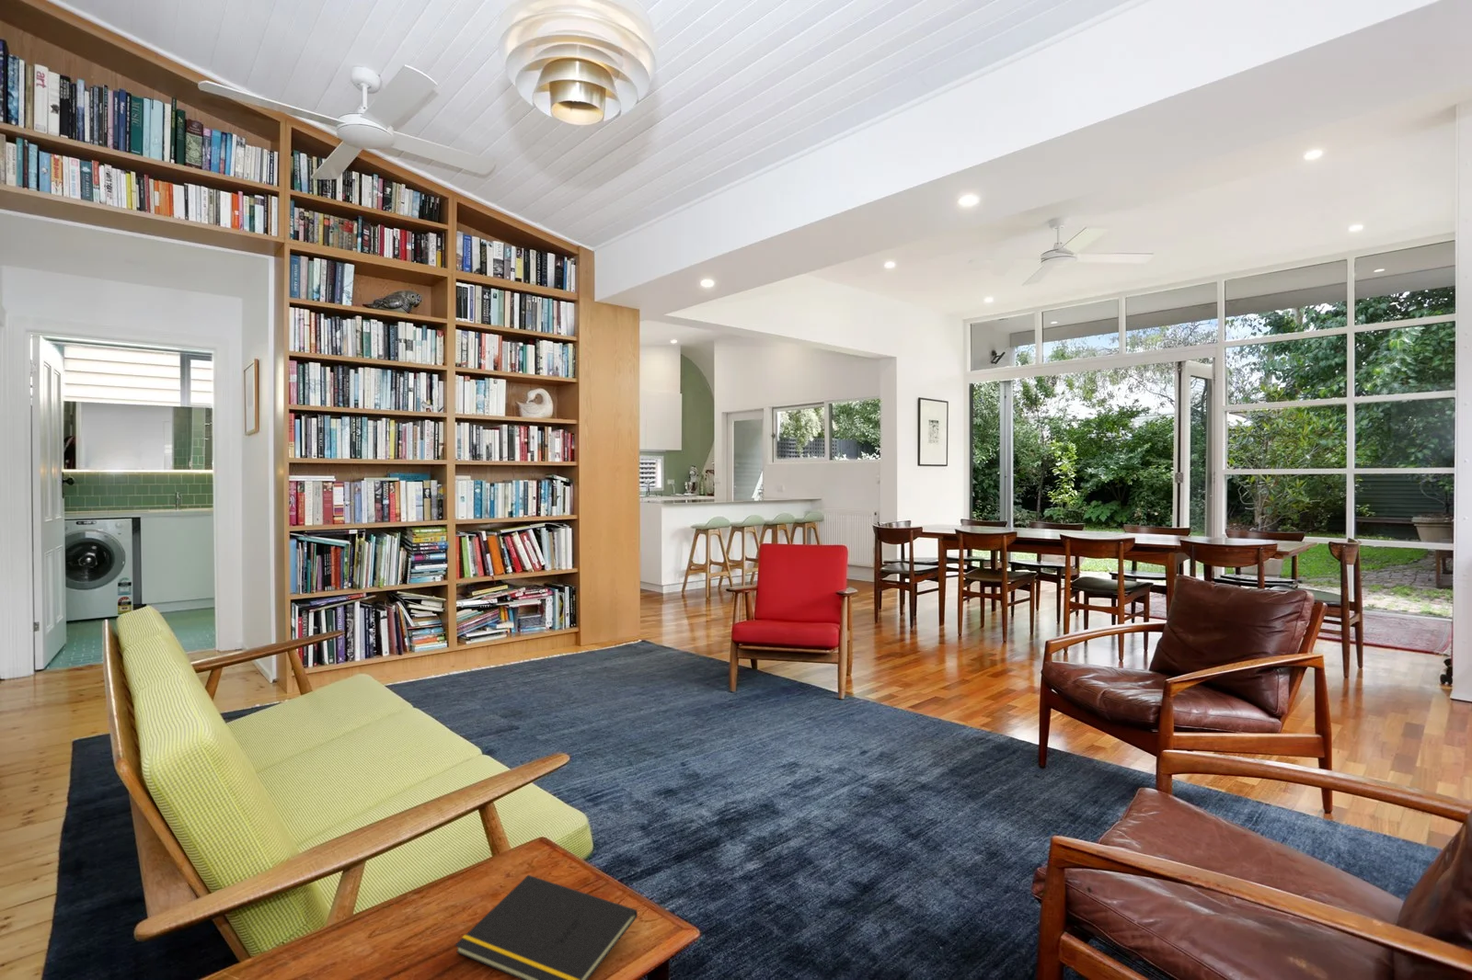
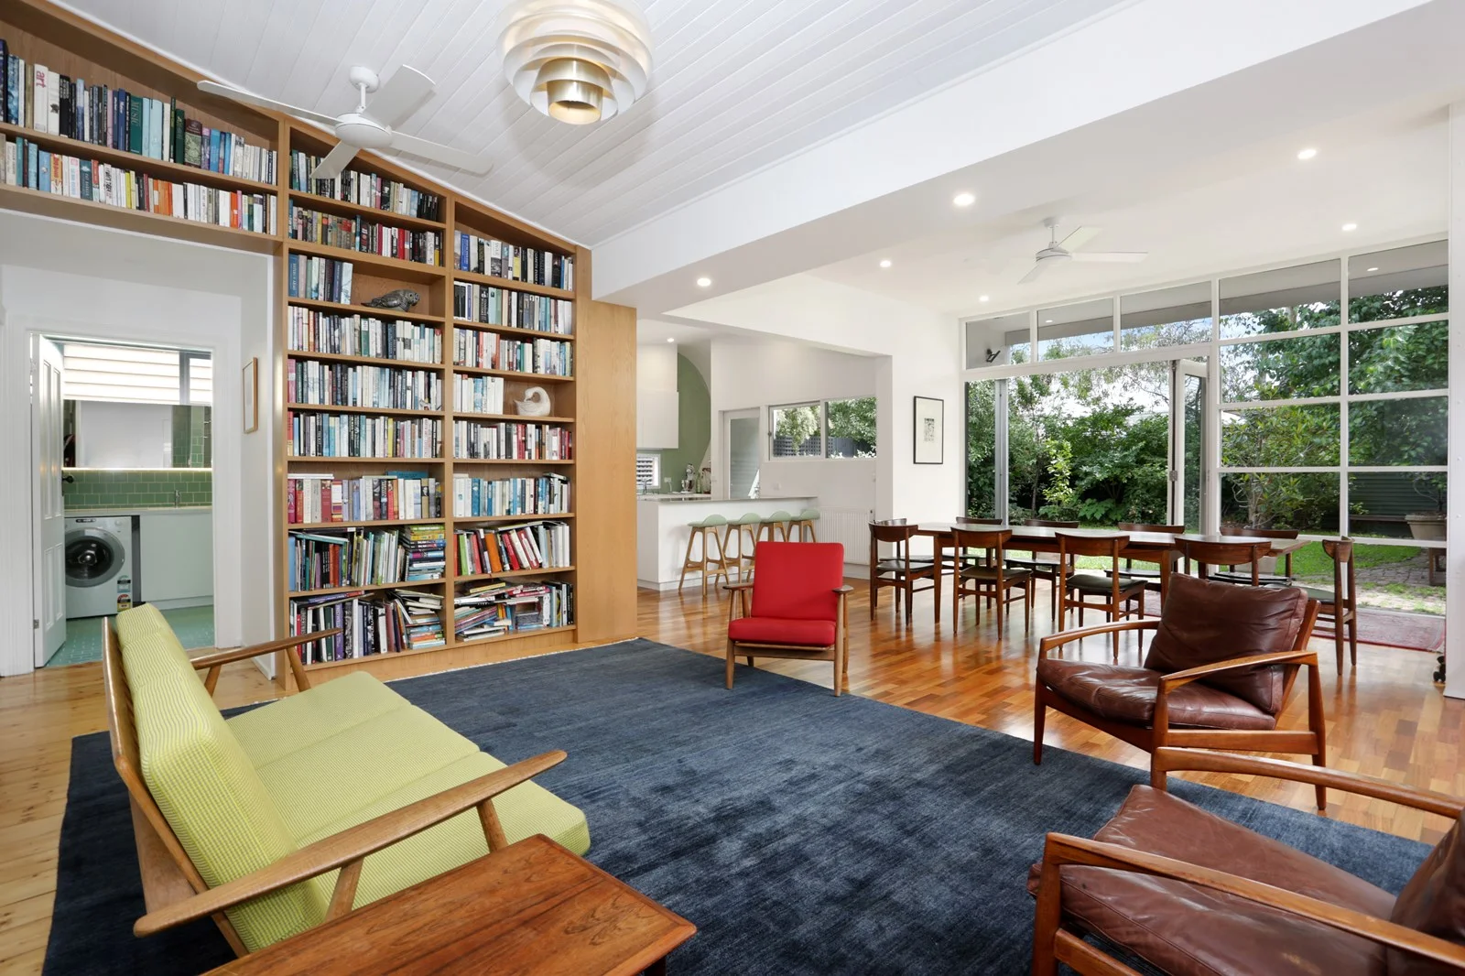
- notepad [454,874,638,980]
